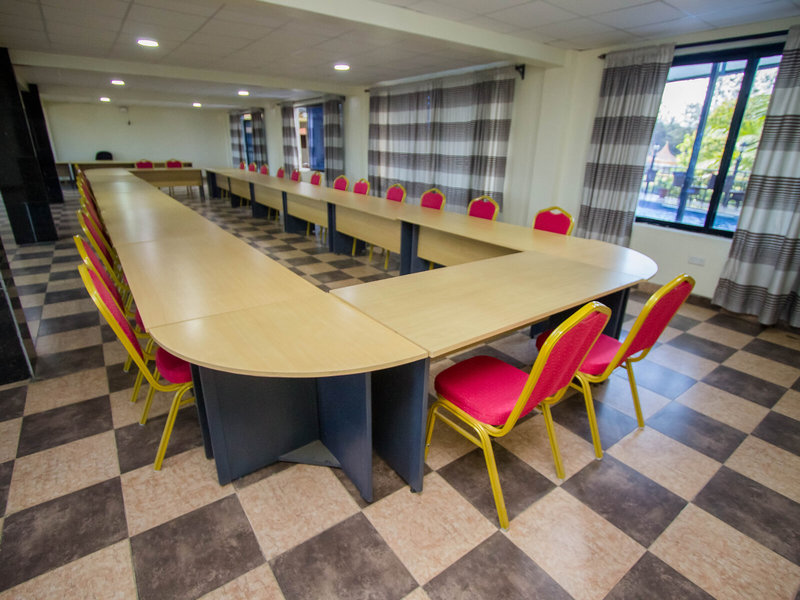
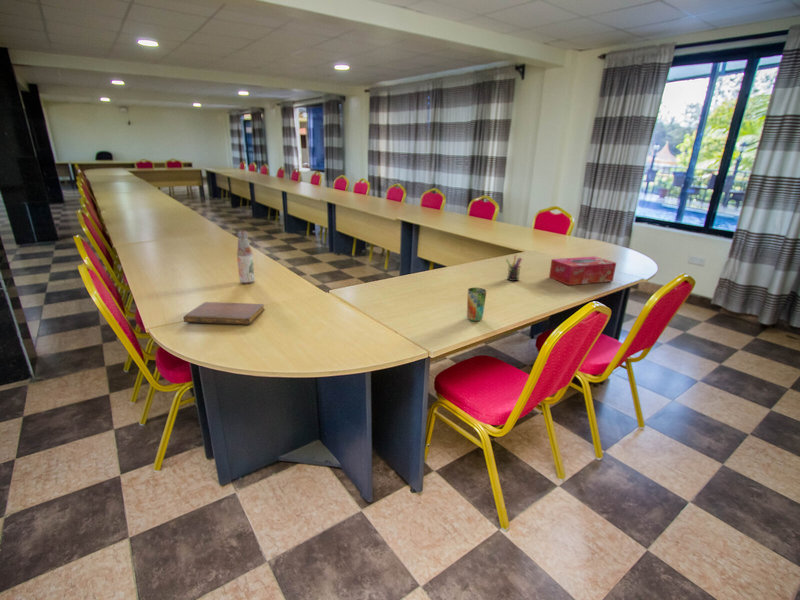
+ pen holder [505,254,523,282]
+ tissue box [548,255,617,286]
+ notebook [182,301,265,326]
+ cup [466,287,488,322]
+ bottle [236,230,256,284]
